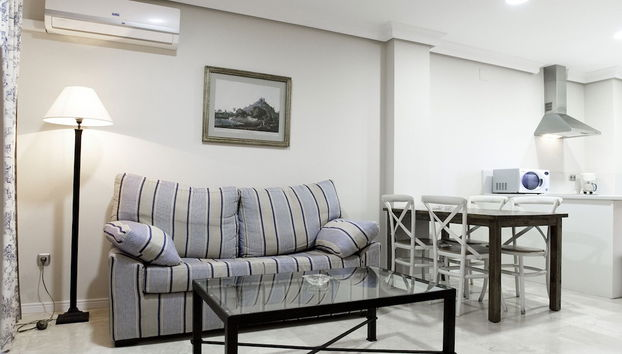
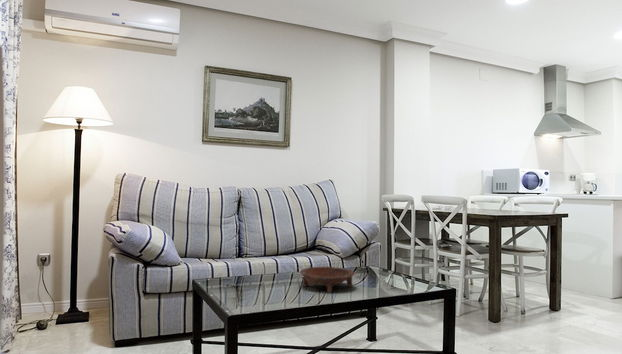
+ bowl [299,266,356,294]
